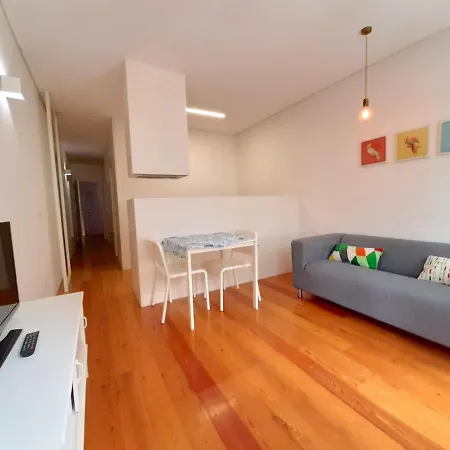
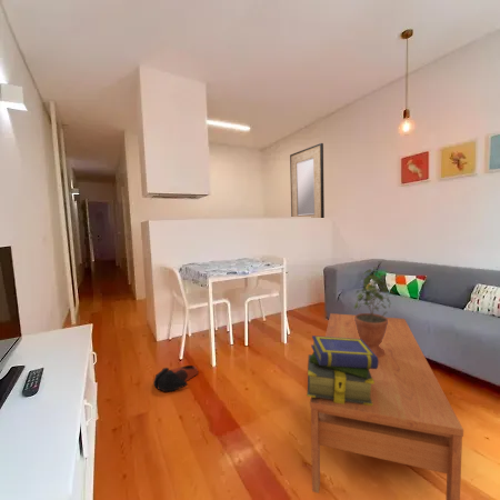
+ potted plant [353,266,397,358]
+ stack of books [306,334,378,406]
+ coffee table [309,312,464,500]
+ bag [152,364,199,392]
+ home mirror [289,142,326,219]
